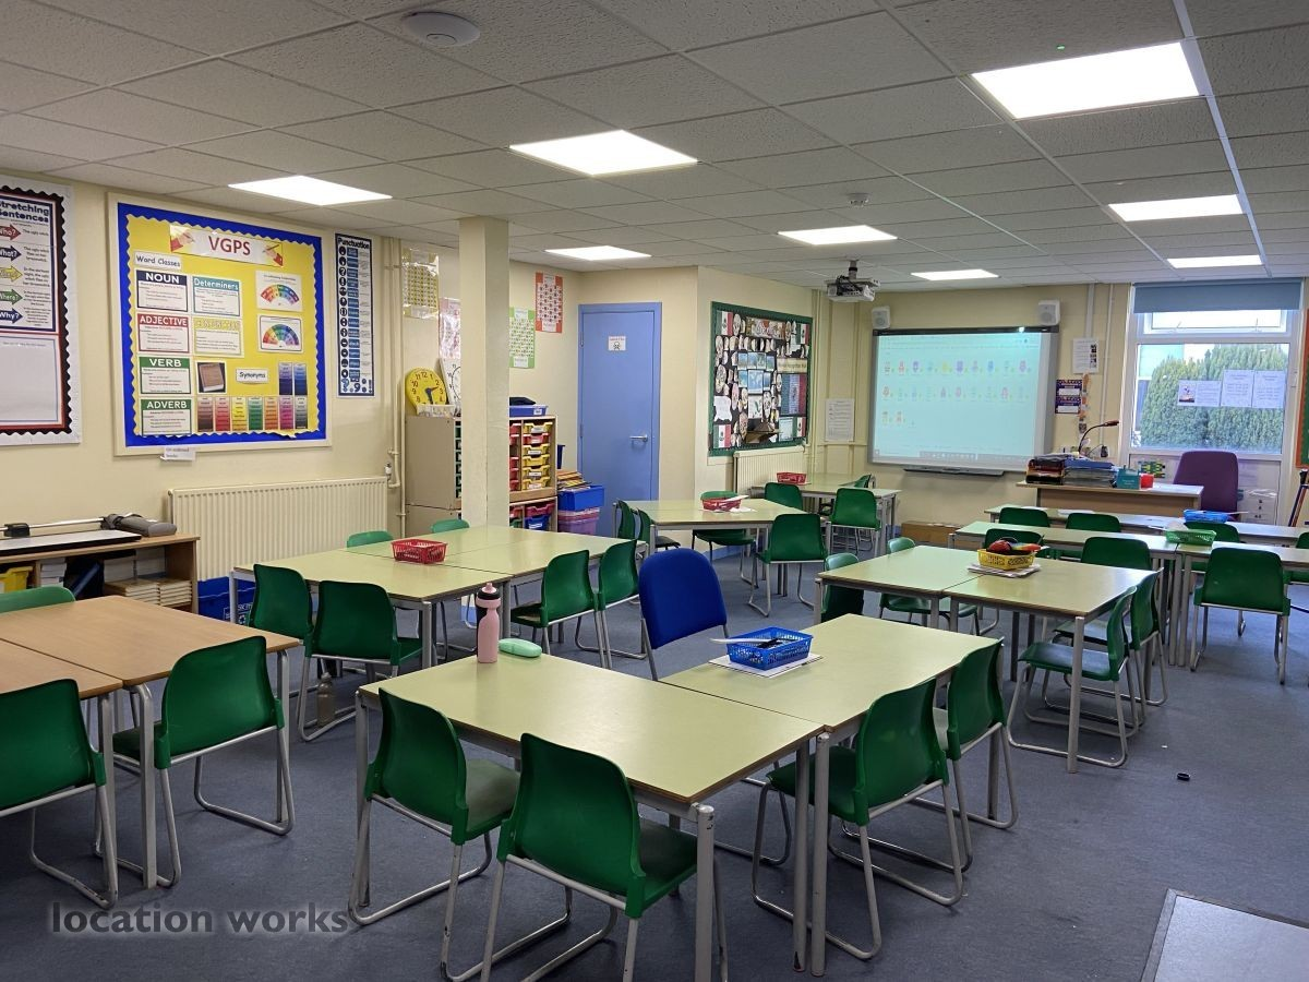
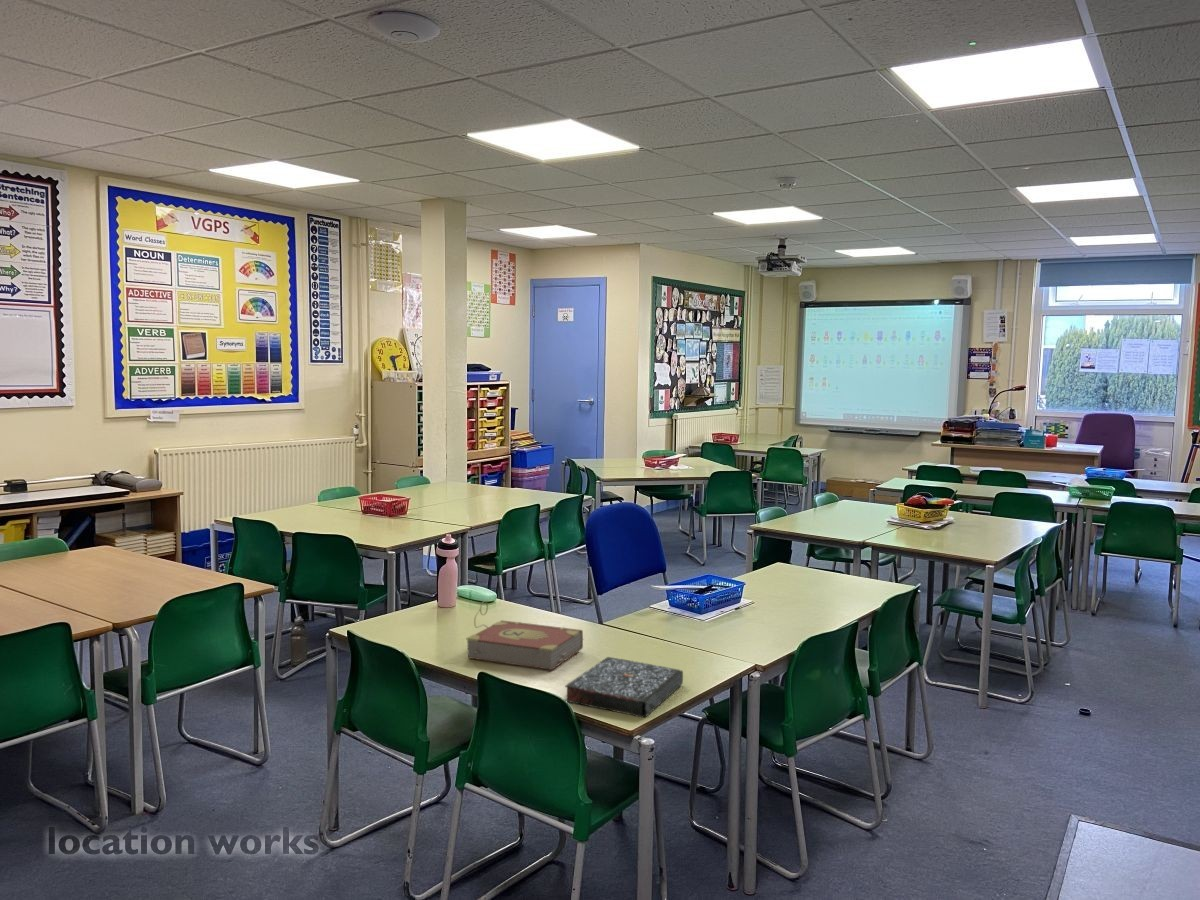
+ book [466,600,585,671]
+ book [564,656,684,719]
